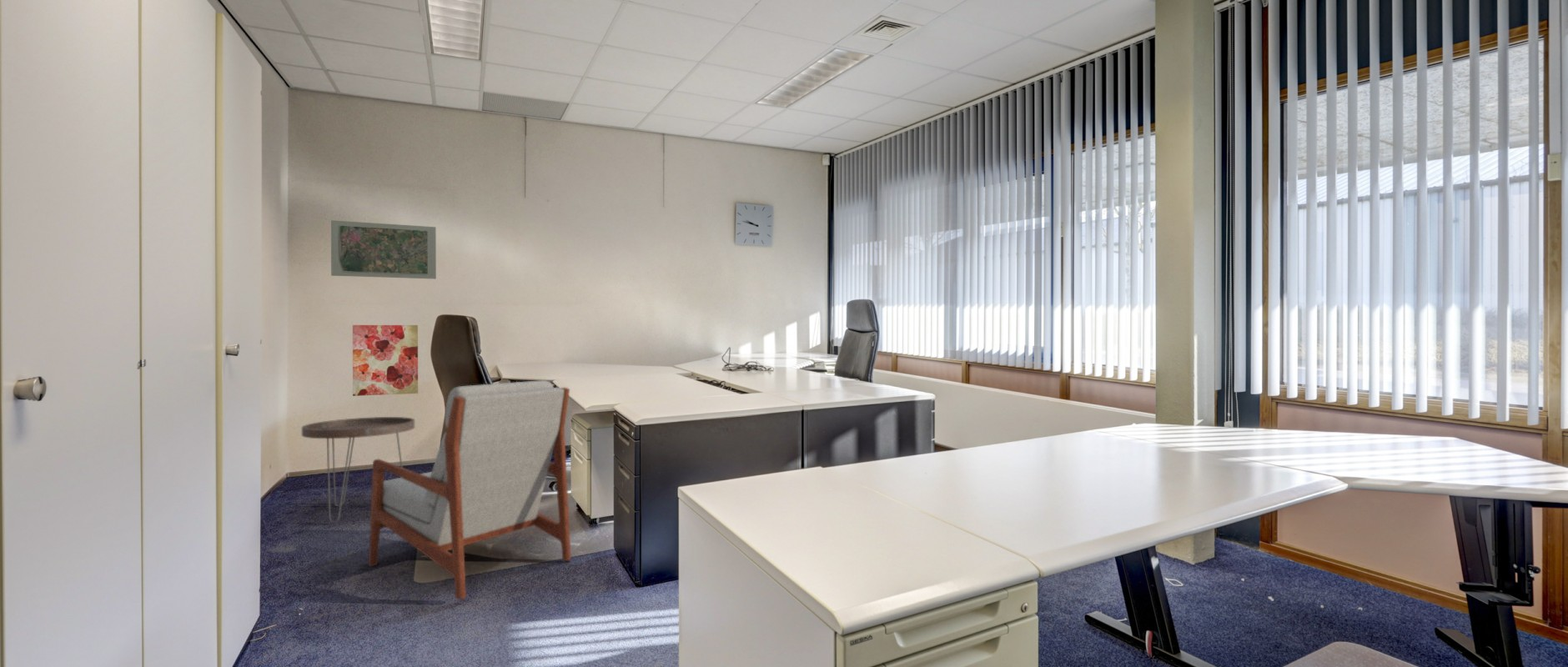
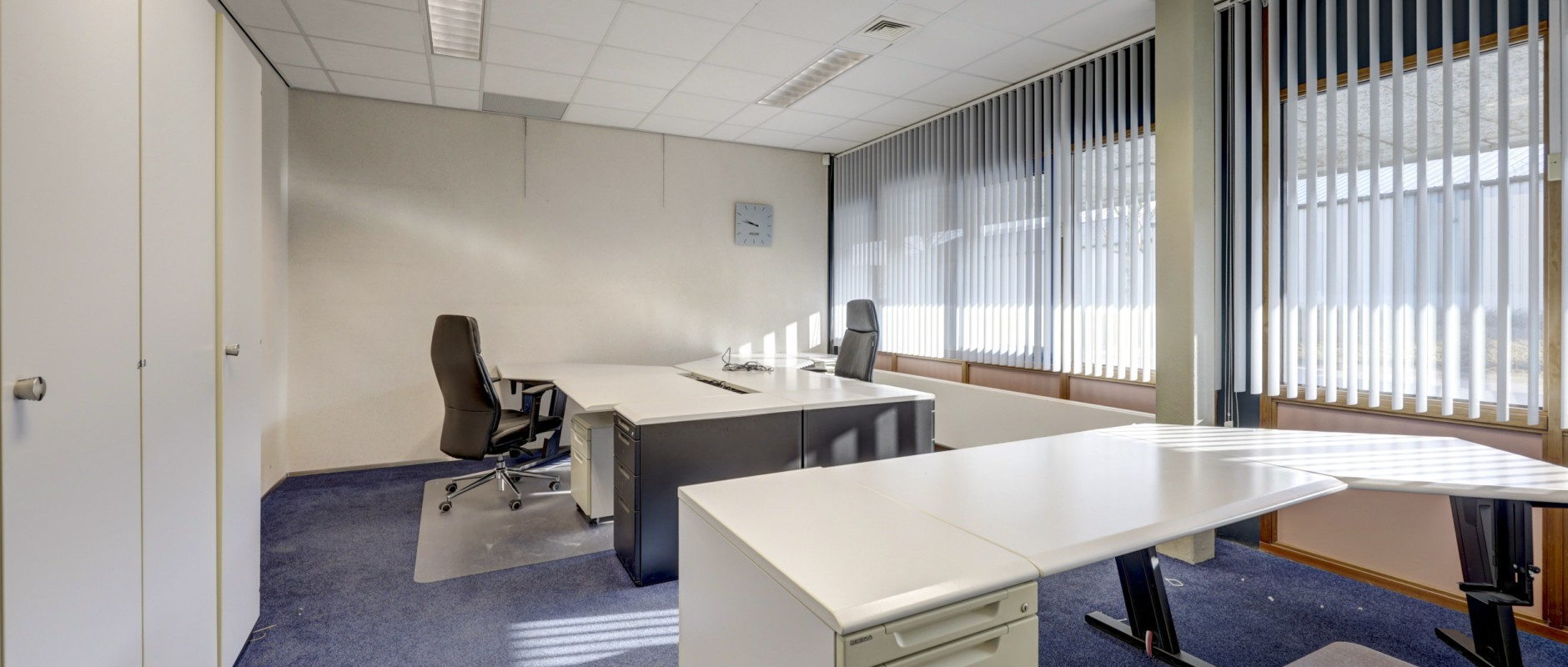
- side table [301,416,415,524]
- road map [330,219,437,280]
- wall art [352,324,419,397]
- armchair [368,379,572,600]
